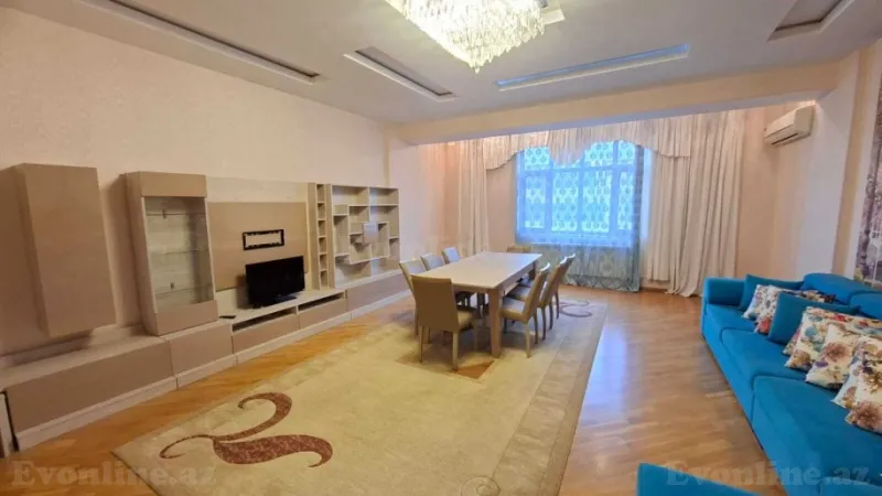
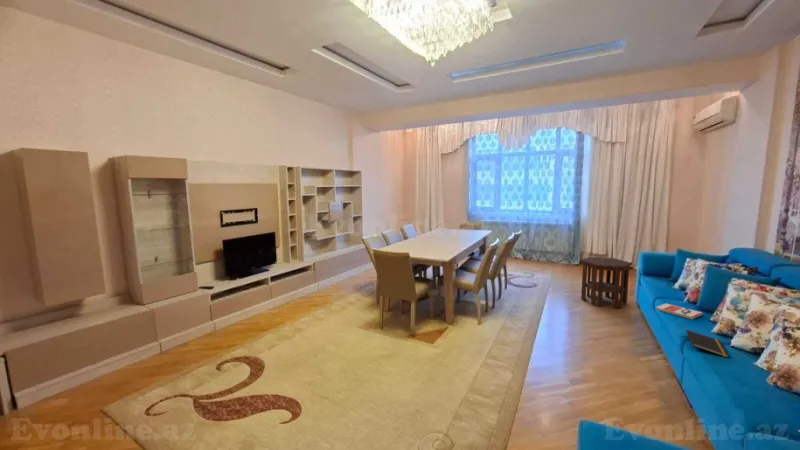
+ book [654,303,704,321]
+ notepad [685,329,730,359]
+ side table [579,256,634,309]
